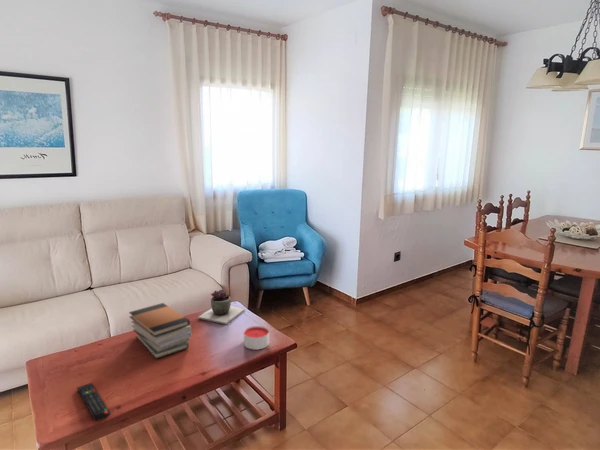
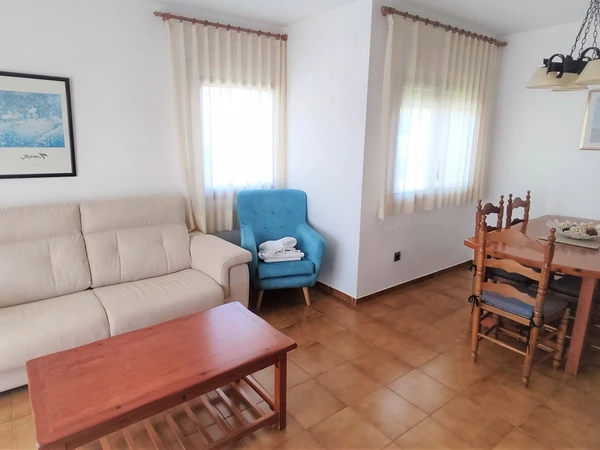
- candle [243,325,270,351]
- book stack [128,302,192,359]
- succulent plant [198,288,246,325]
- remote control [76,382,111,422]
